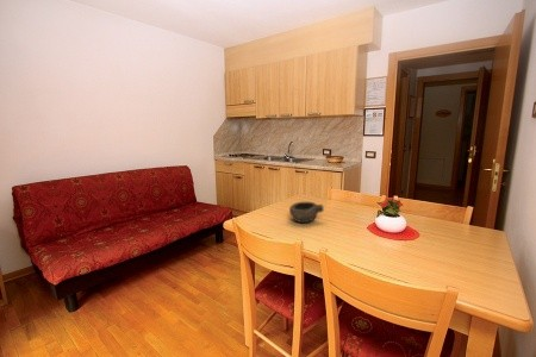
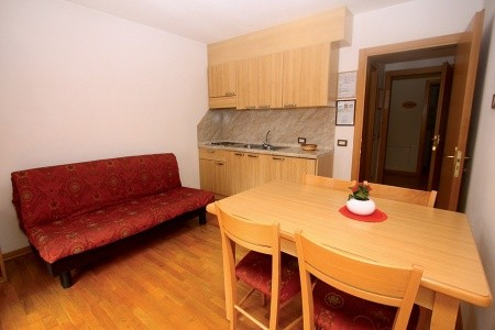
- bowl [288,201,325,224]
